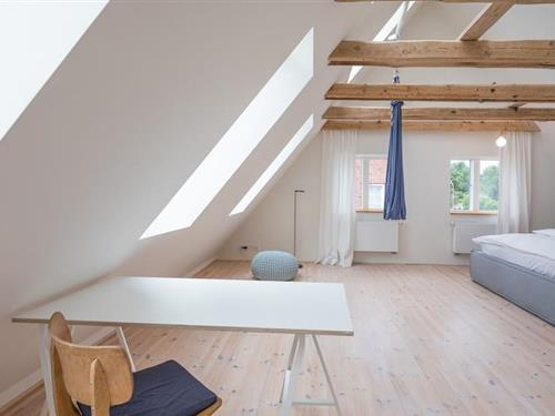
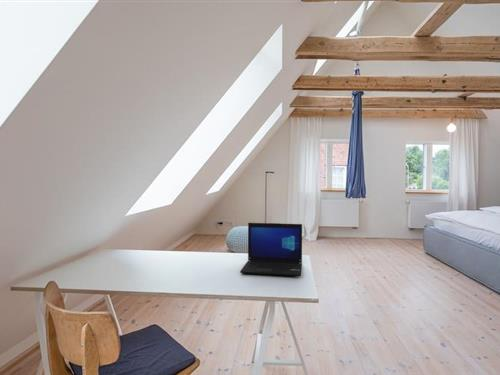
+ laptop [239,222,303,277]
